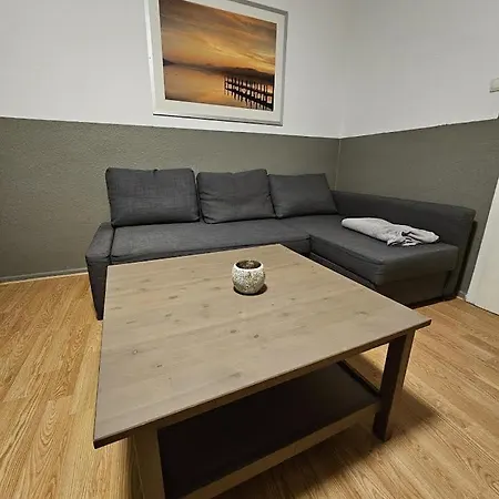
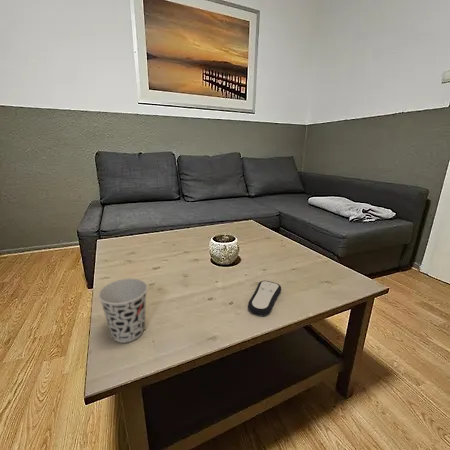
+ cup [98,278,148,344]
+ remote control [247,280,282,316]
